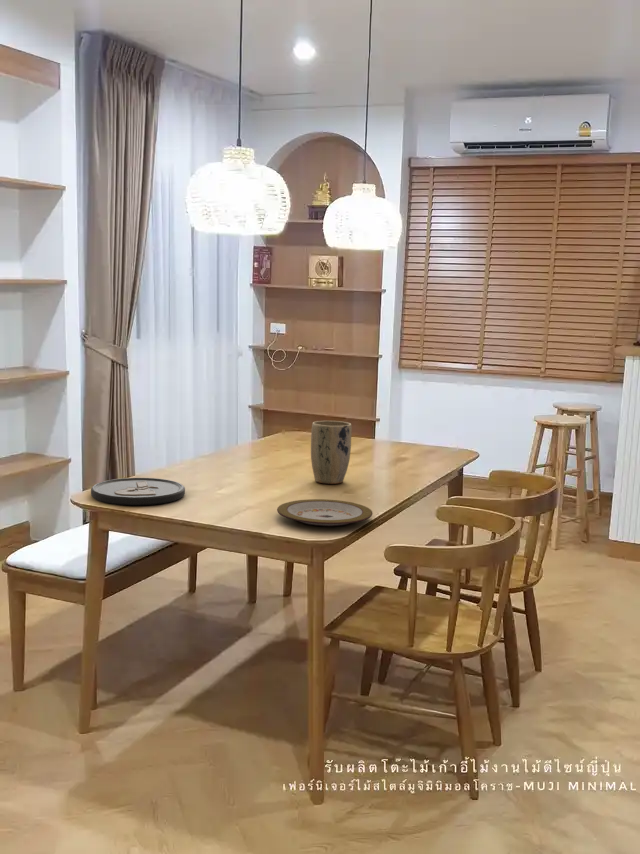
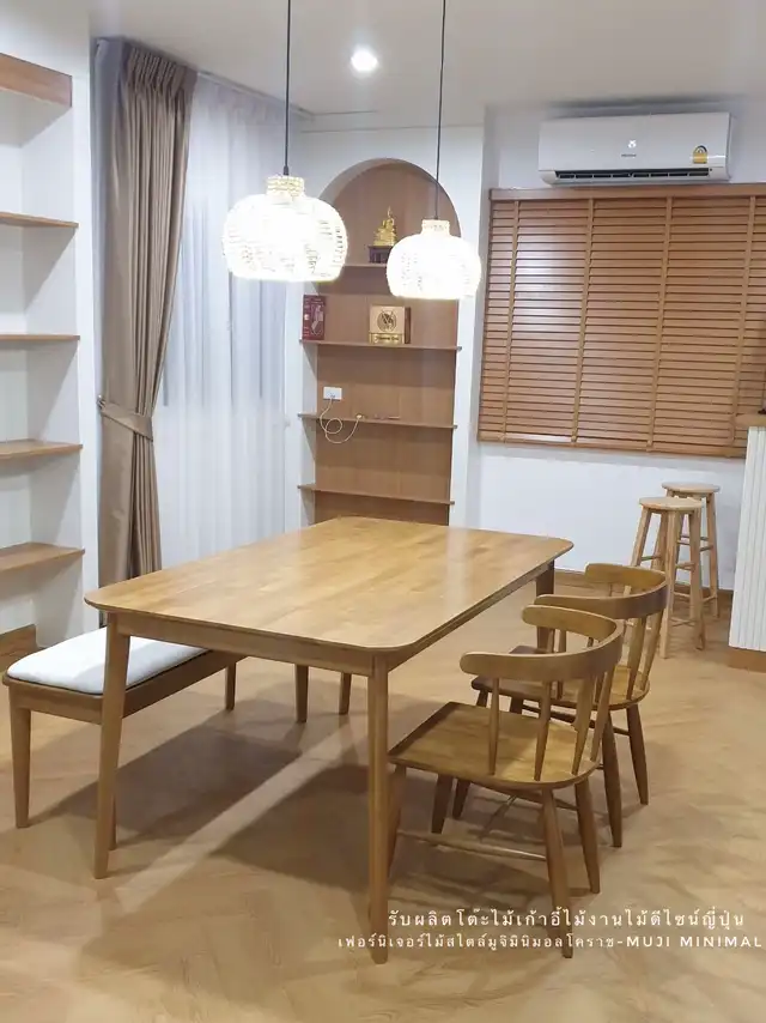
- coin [90,477,186,506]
- plant pot [310,420,353,485]
- plate [276,498,374,527]
